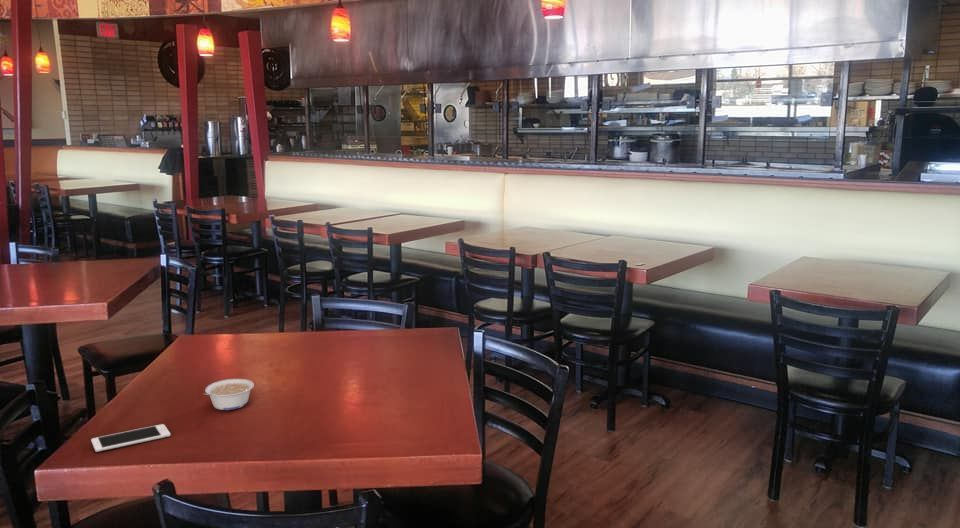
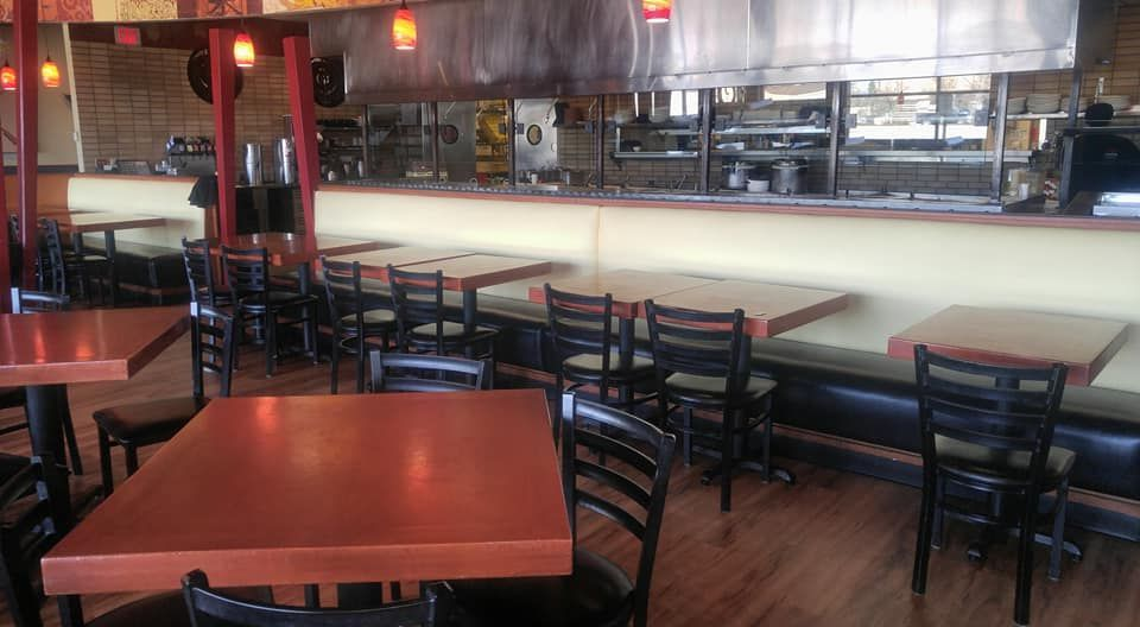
- cell phone [90,423,172,453]
- legume [204,378,255,411]
